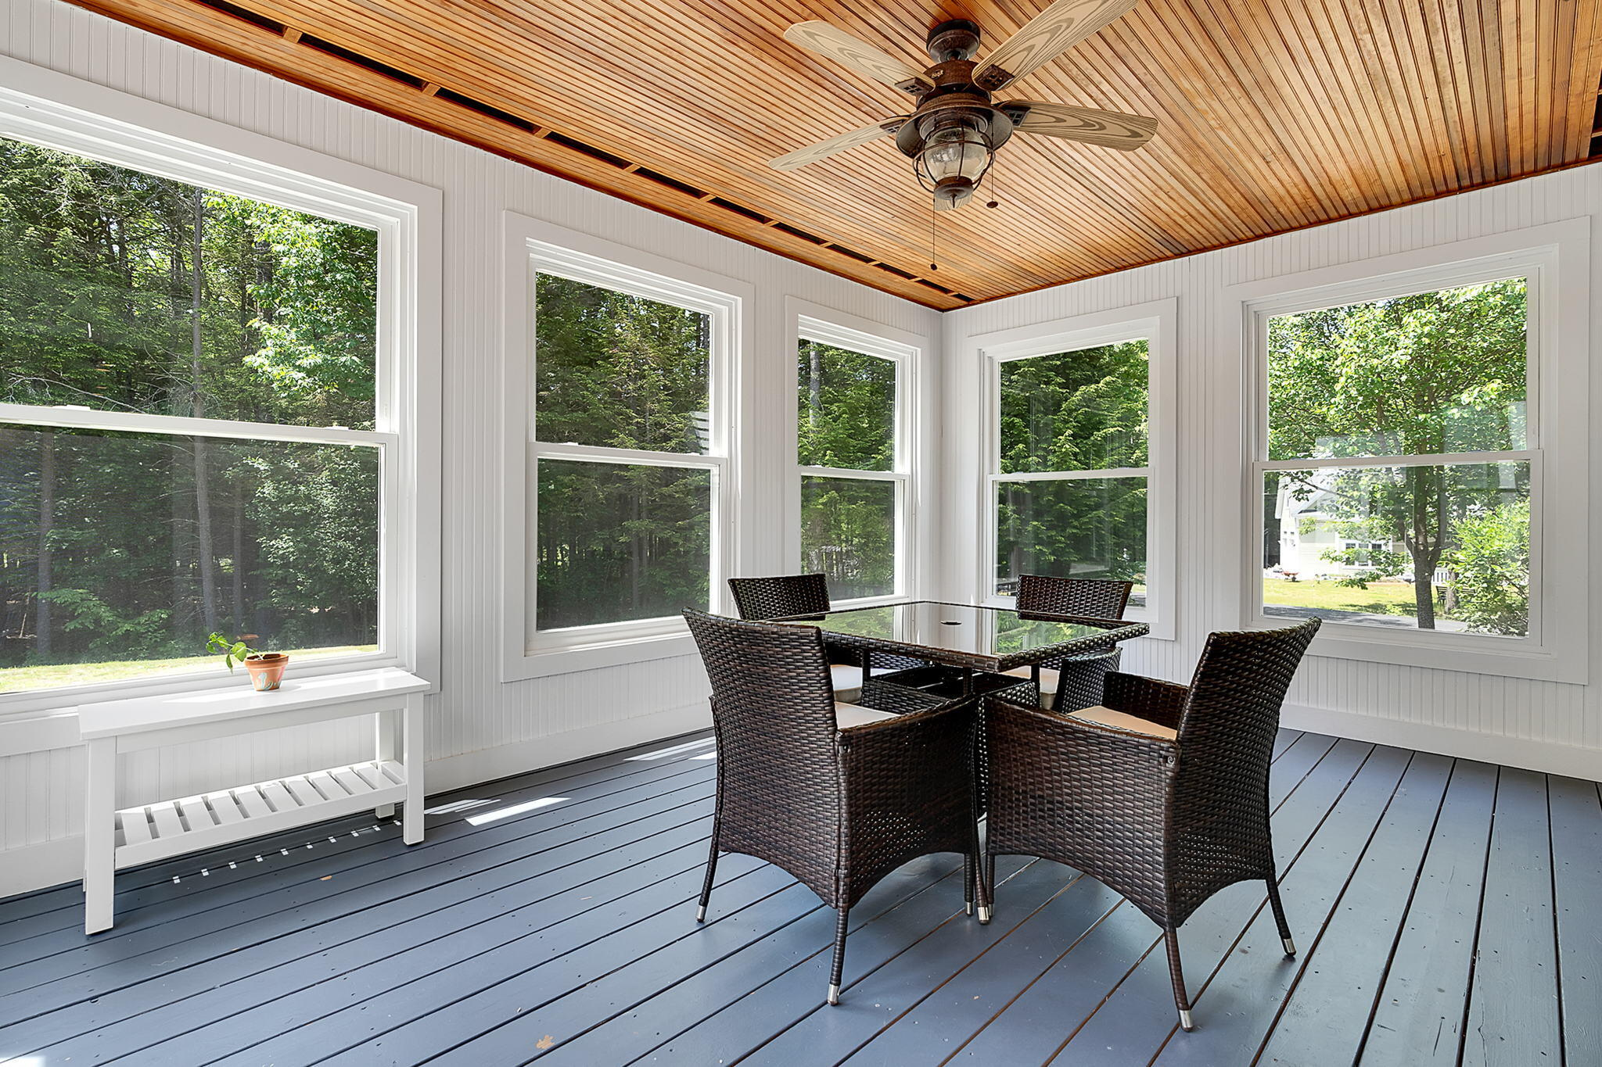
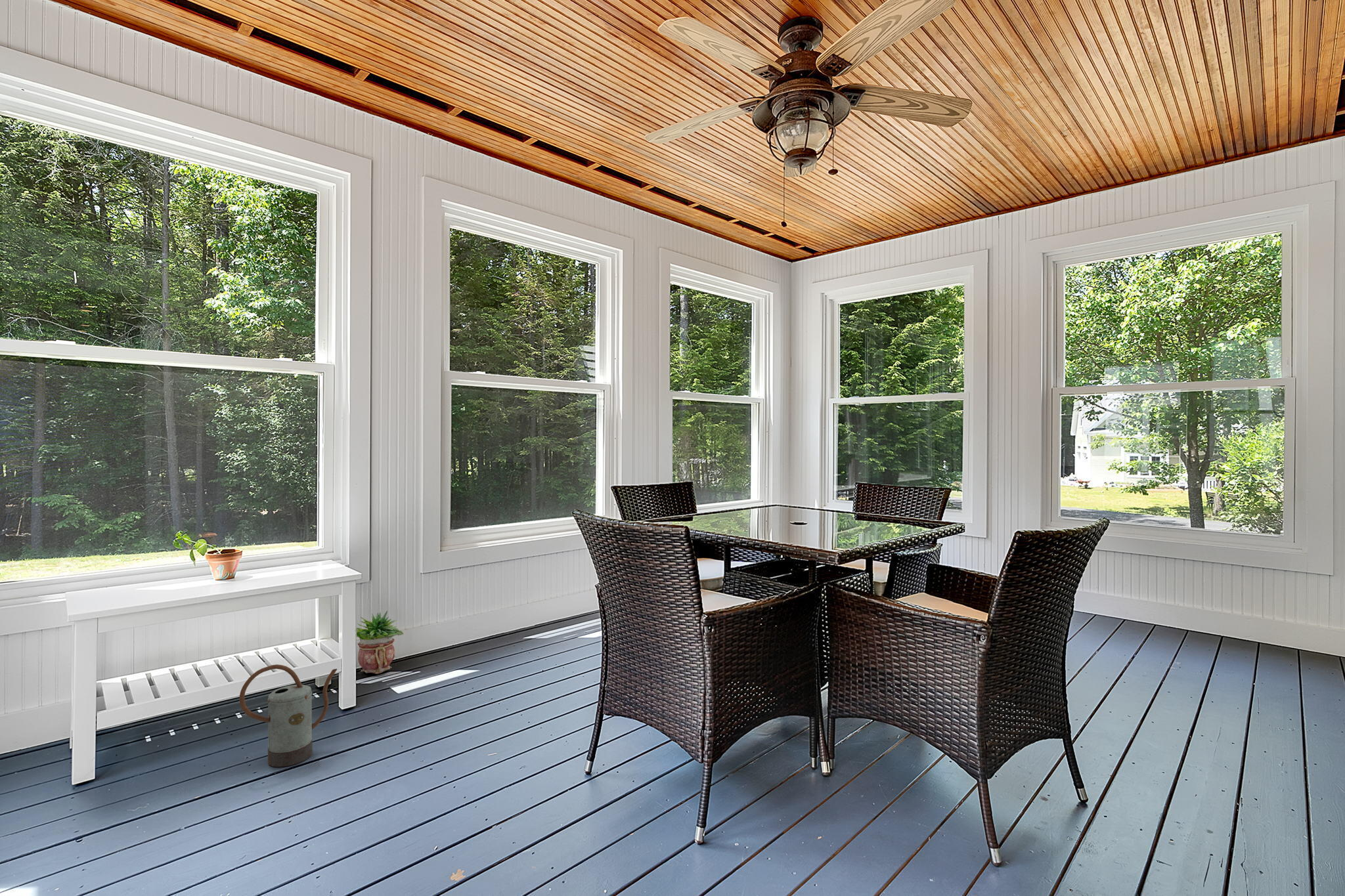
+ watering can [239,664,338,768]
+ potted plant [355,610,404,675]
